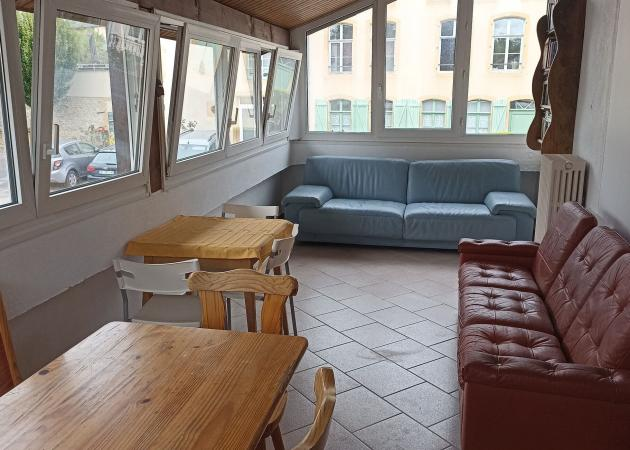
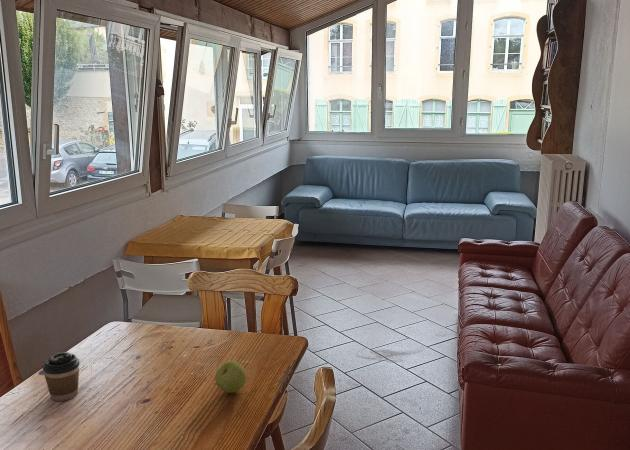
+ coffee cup [42,351,80,402]
+ apple [214,360,247,394]
